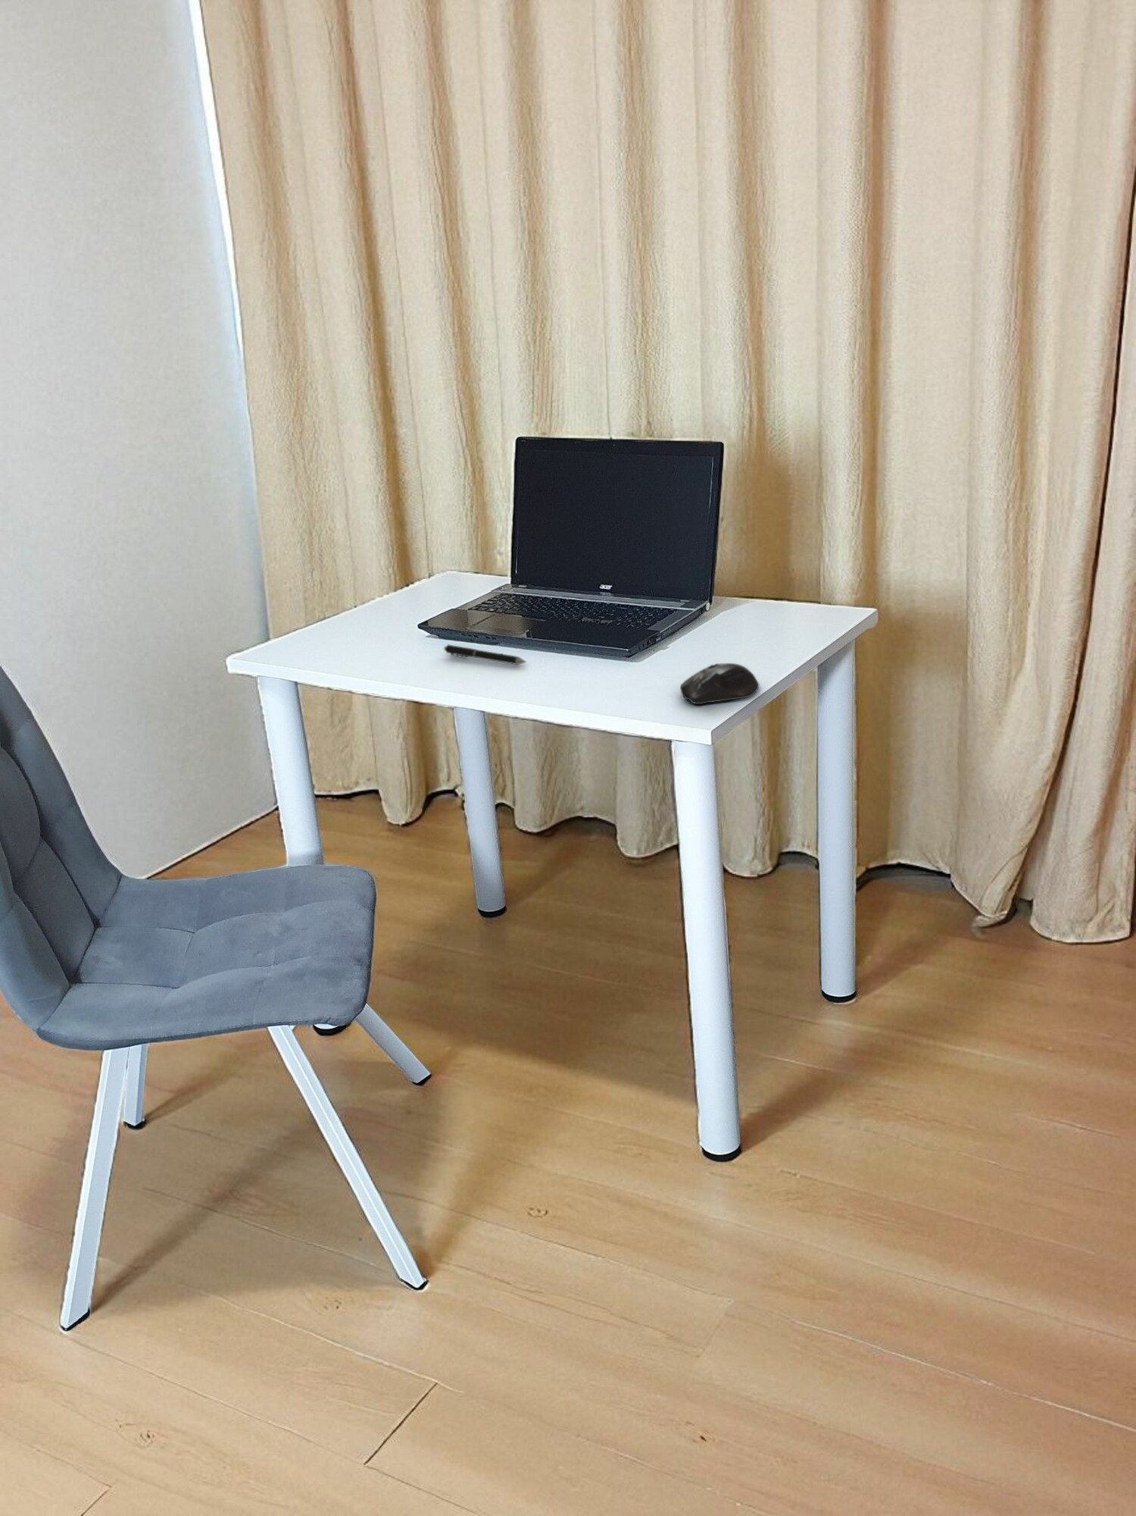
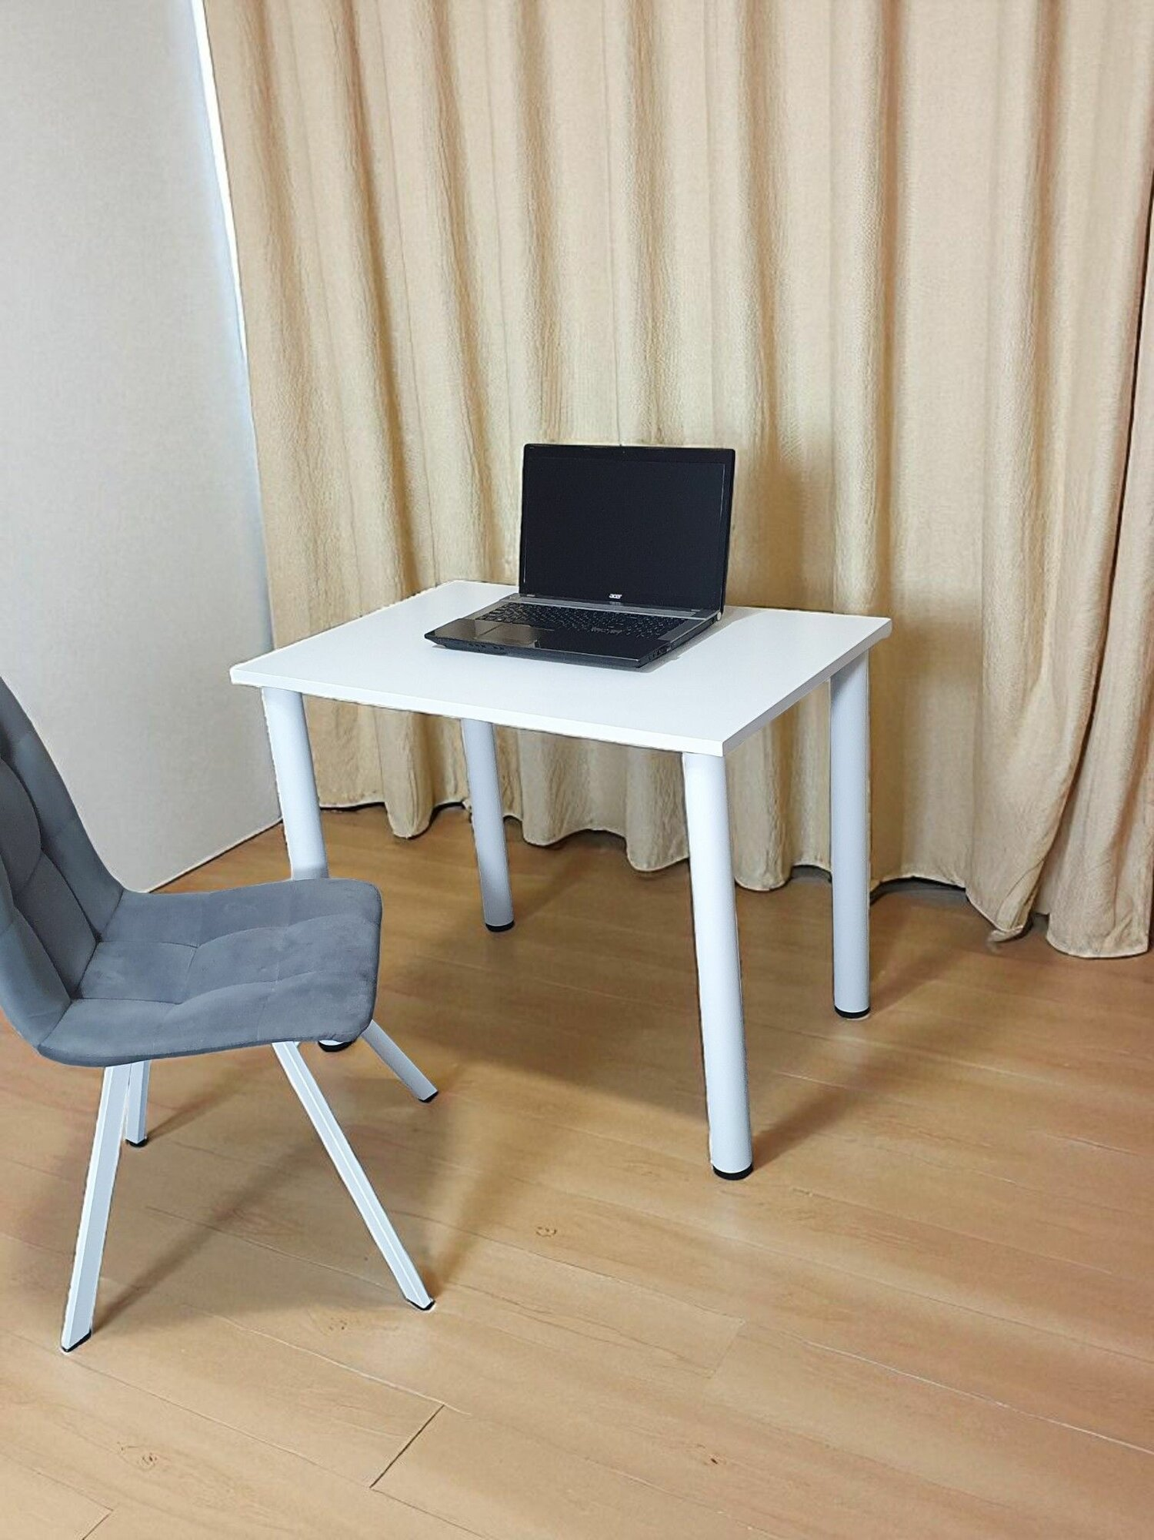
- computer mouse [679,663,760,705]
- pen [443,645,527,666]
